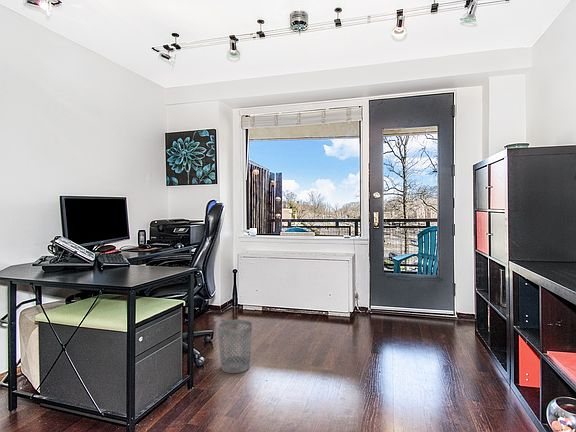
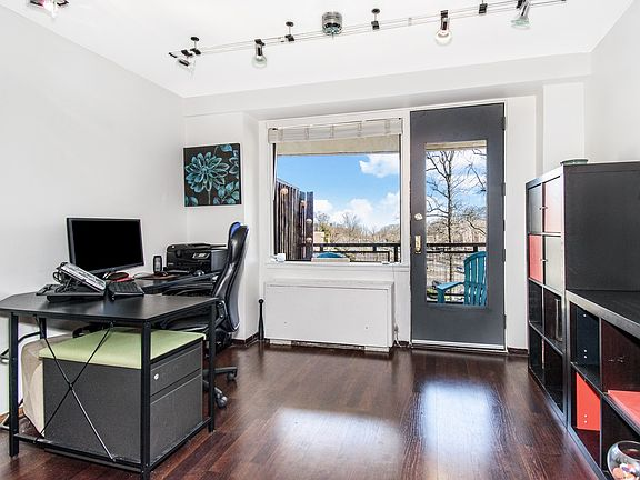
- wastebasket [216,319,253,374]
